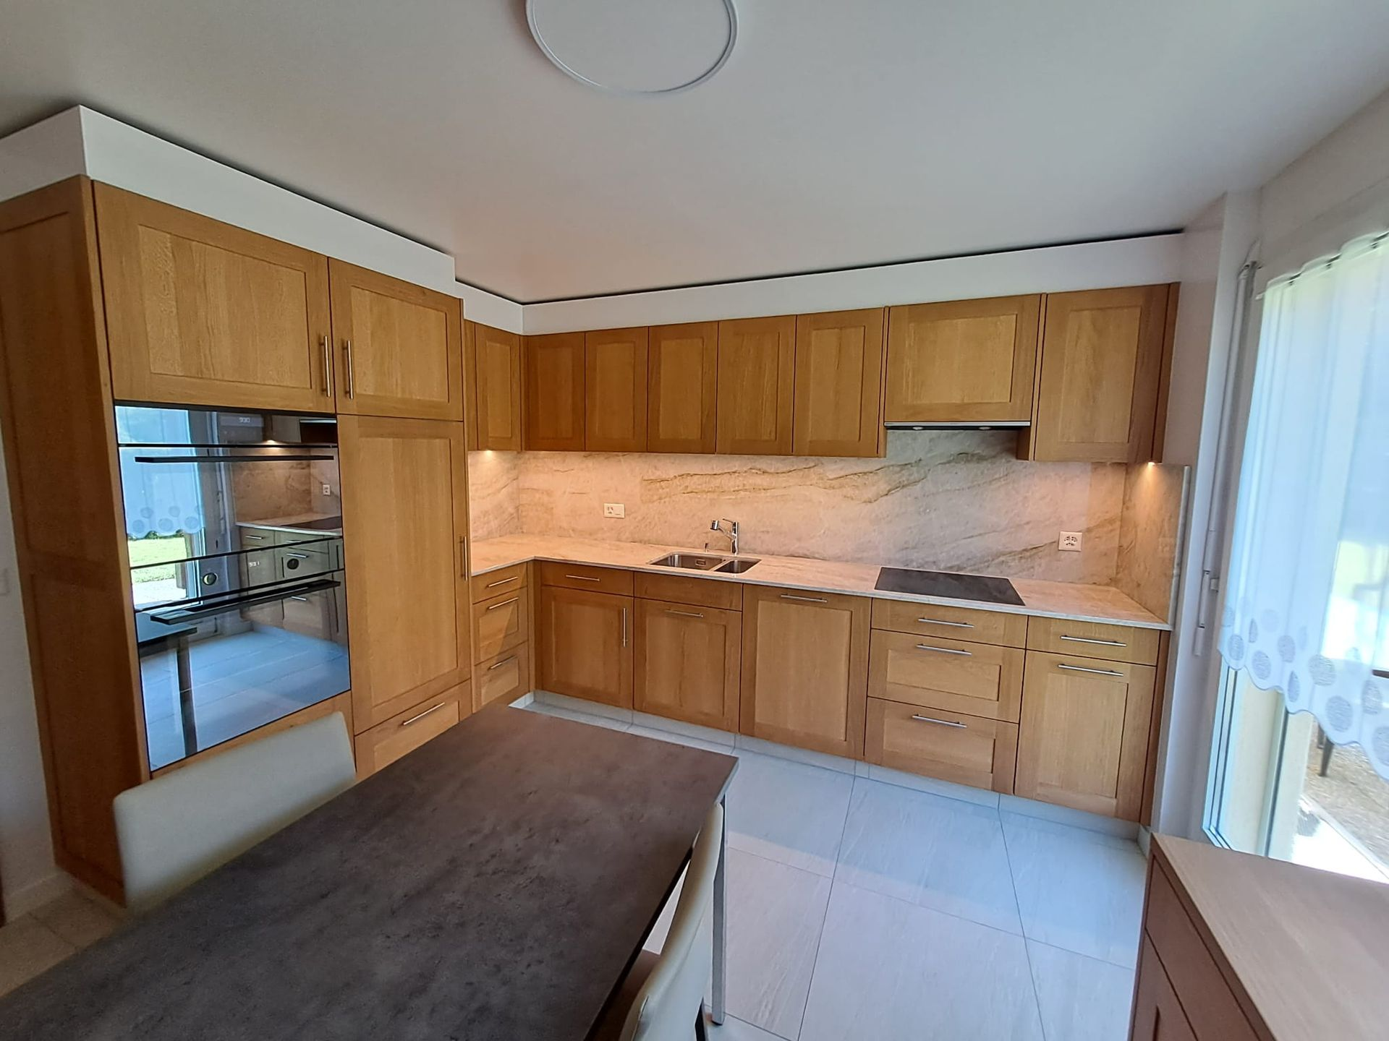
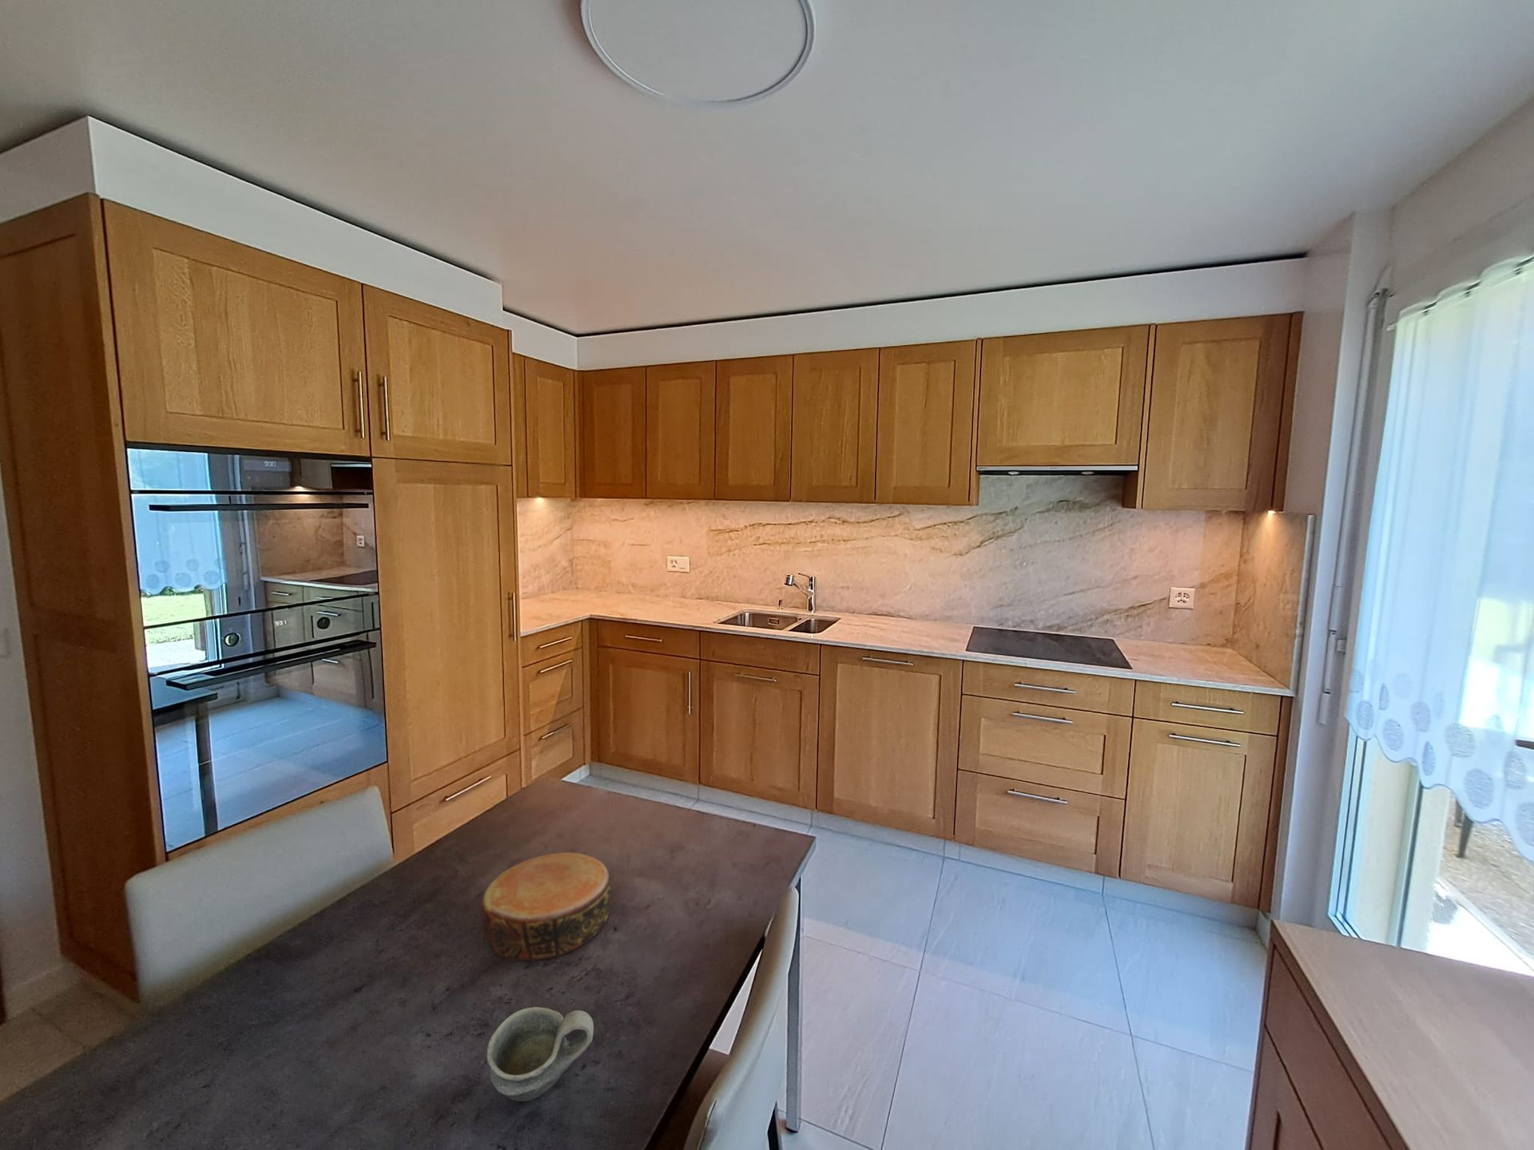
+ cup [487,1006,594,1102]
+ bowl [481,852,612,962]
